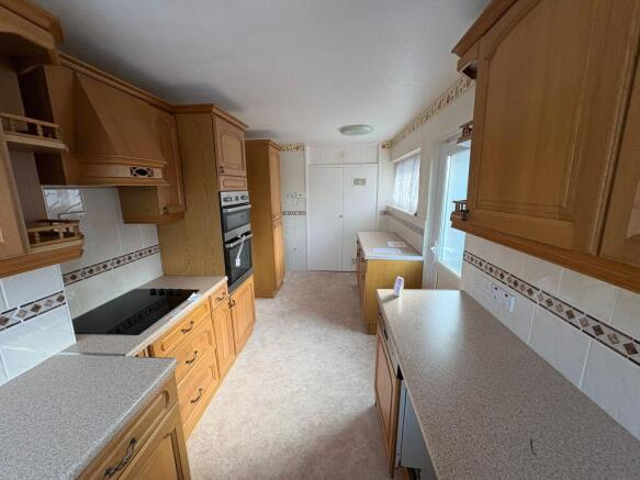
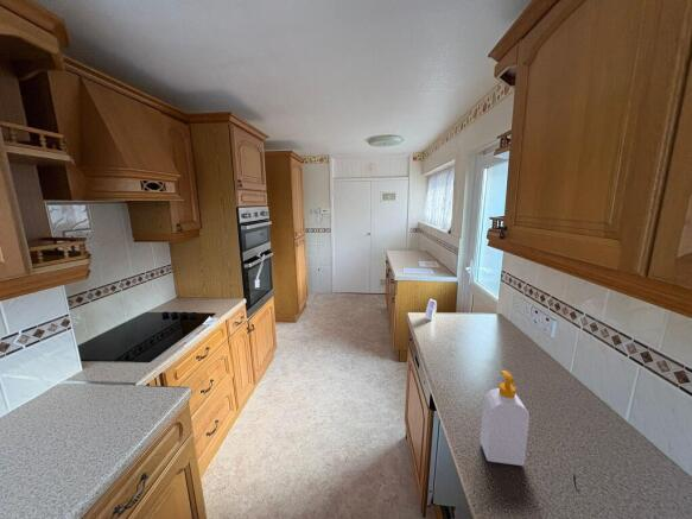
+ soap bottle [480,369,531,467]
